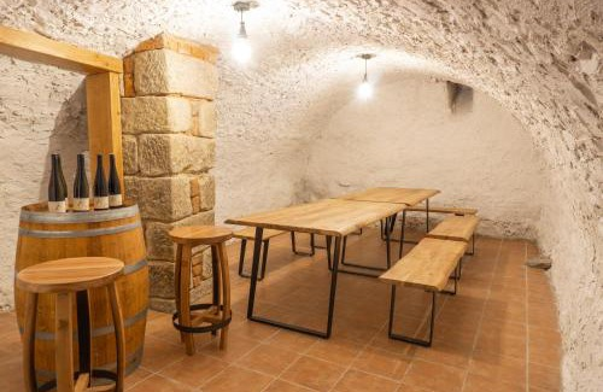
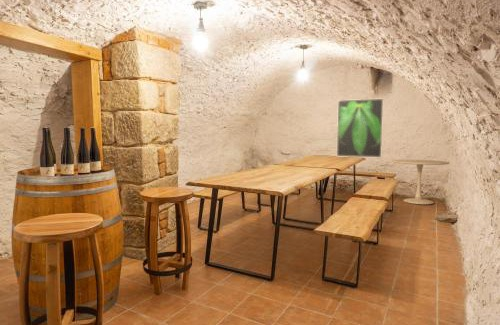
+ pedestal table [392,159,451,205]
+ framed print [336,98,384,158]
